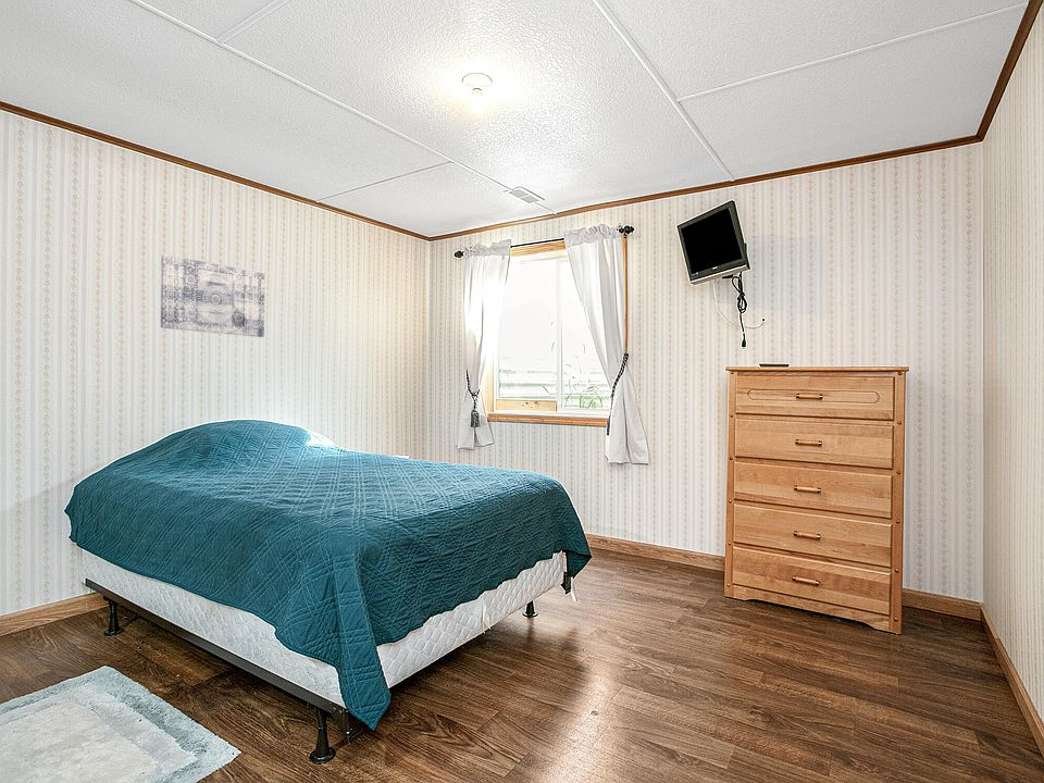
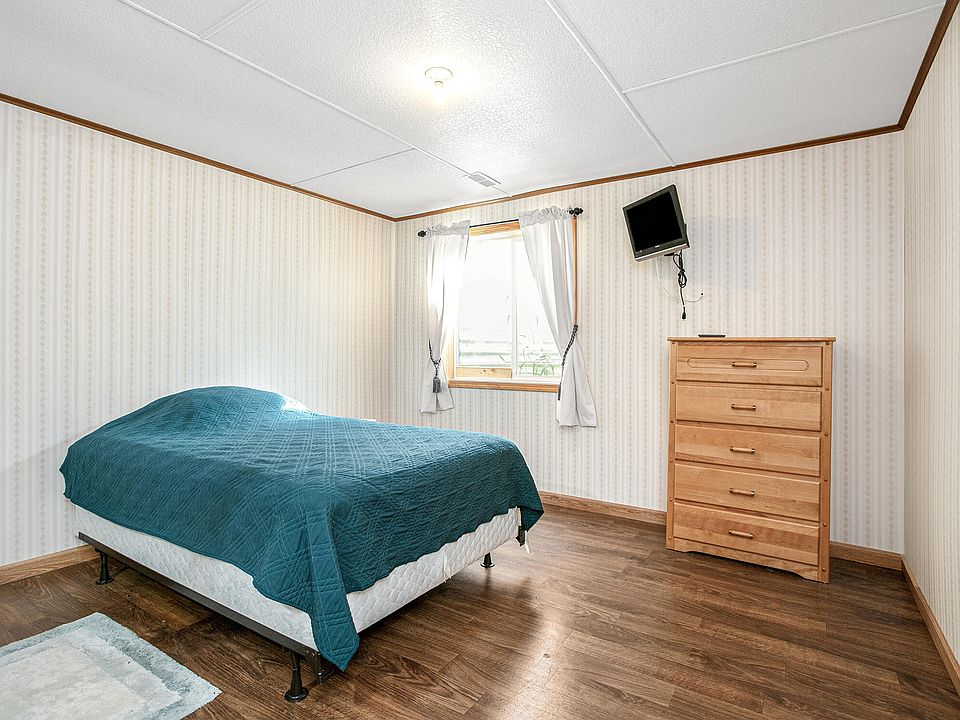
- wall art [160,253,265,338]
